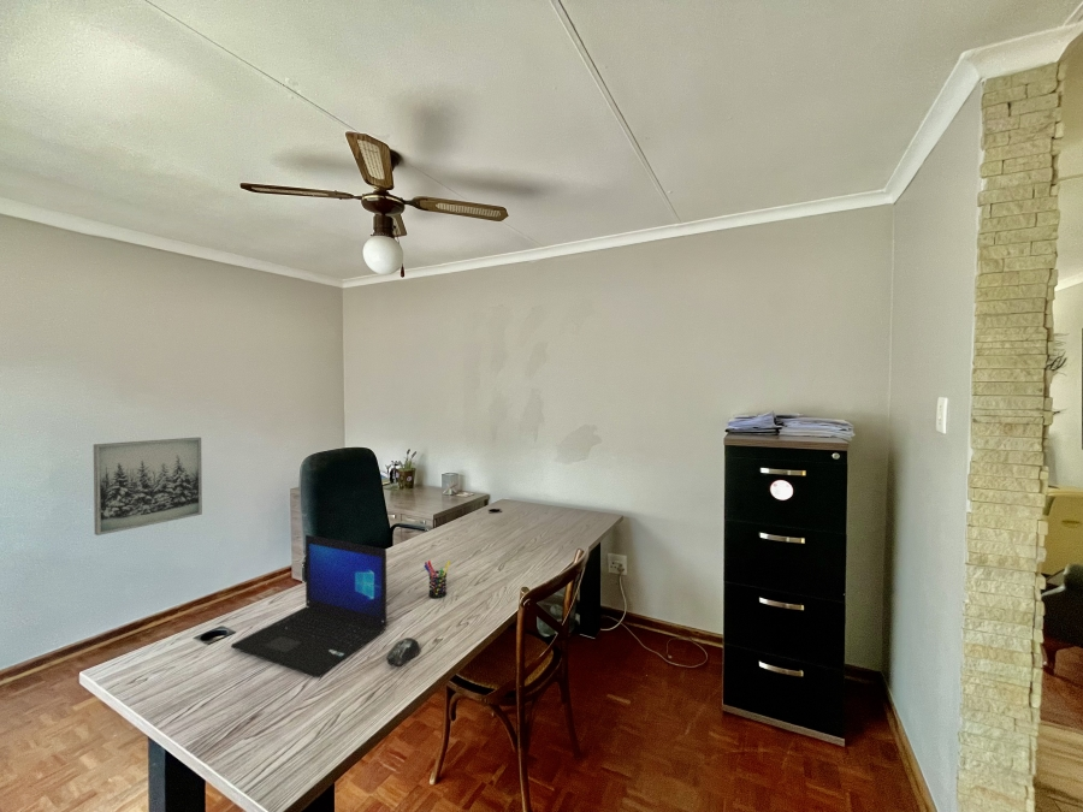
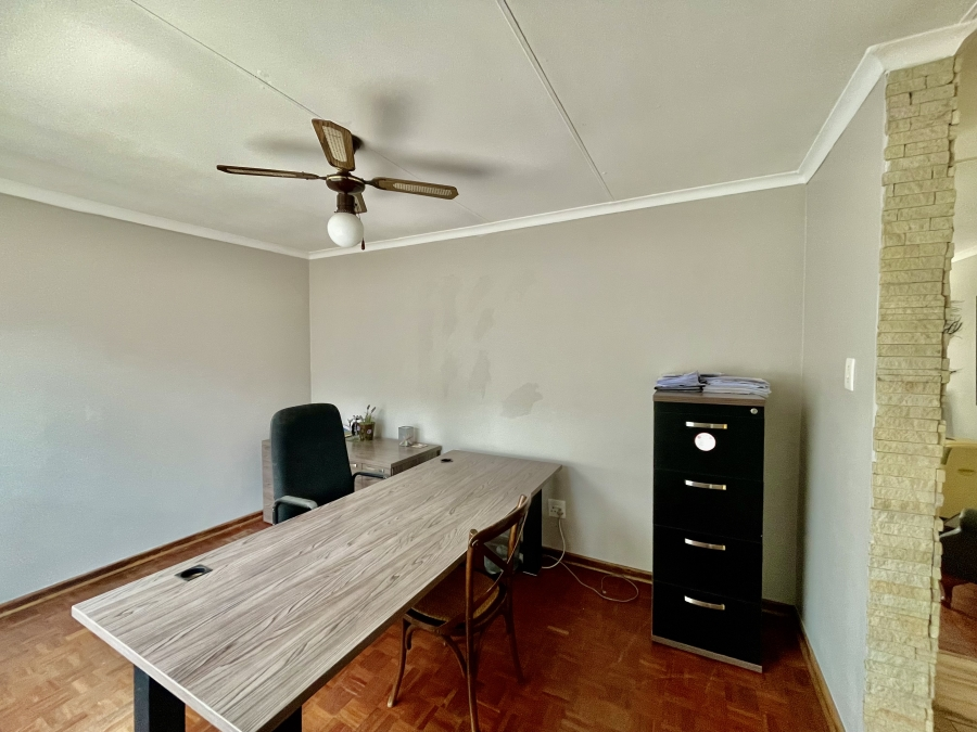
- laptop [230,534,389,678]
- pen holder [424,559,451,599]
- wall art [93,437,203,537]
- computer mouse [385,636,421,668]
